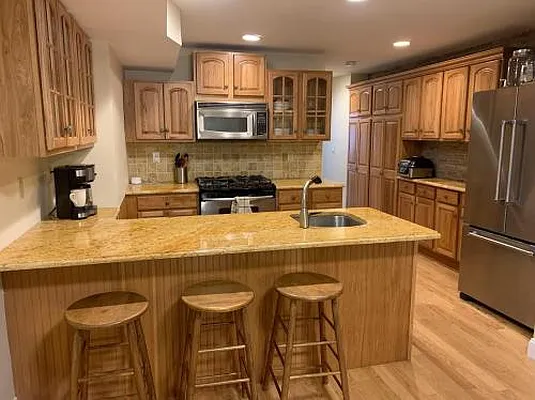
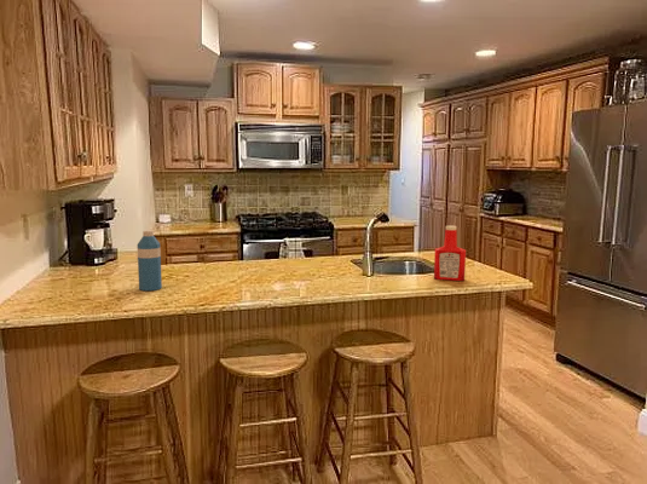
+ water bottle [135,230,163,292]
+ soap bottle [433,225,467,282]
